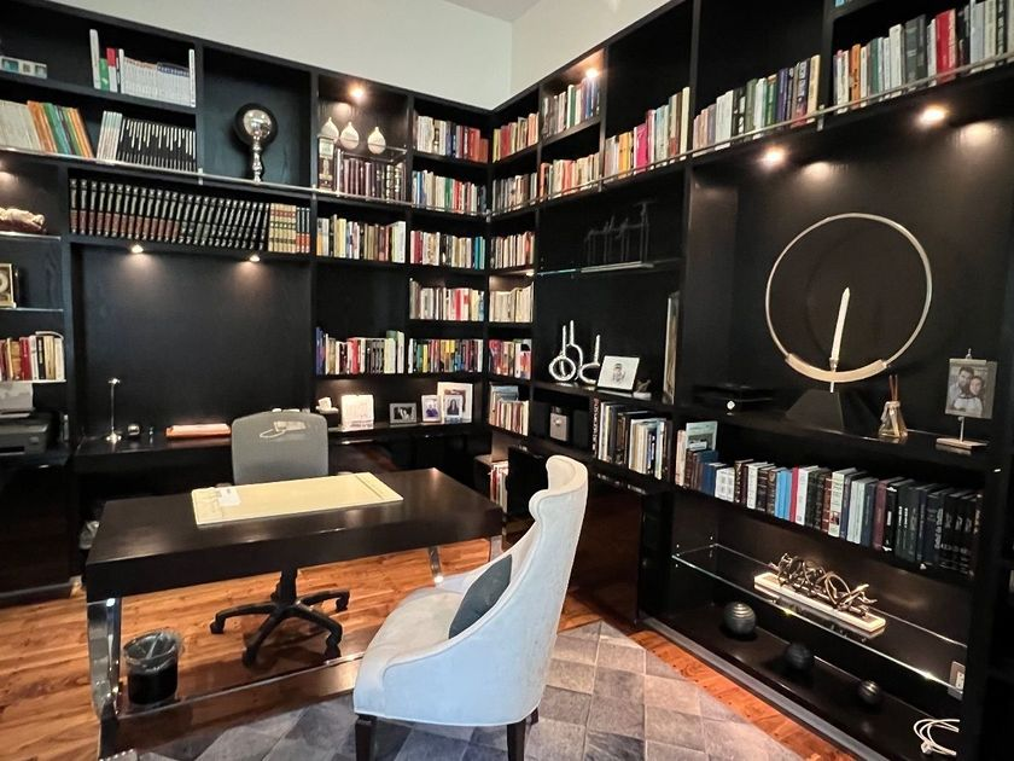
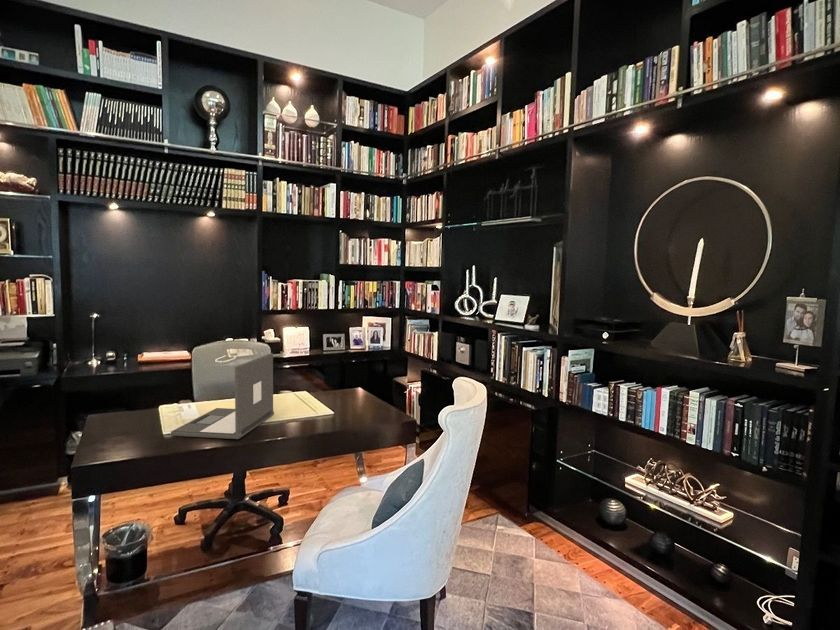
+ laptop [170,352,275,440]
